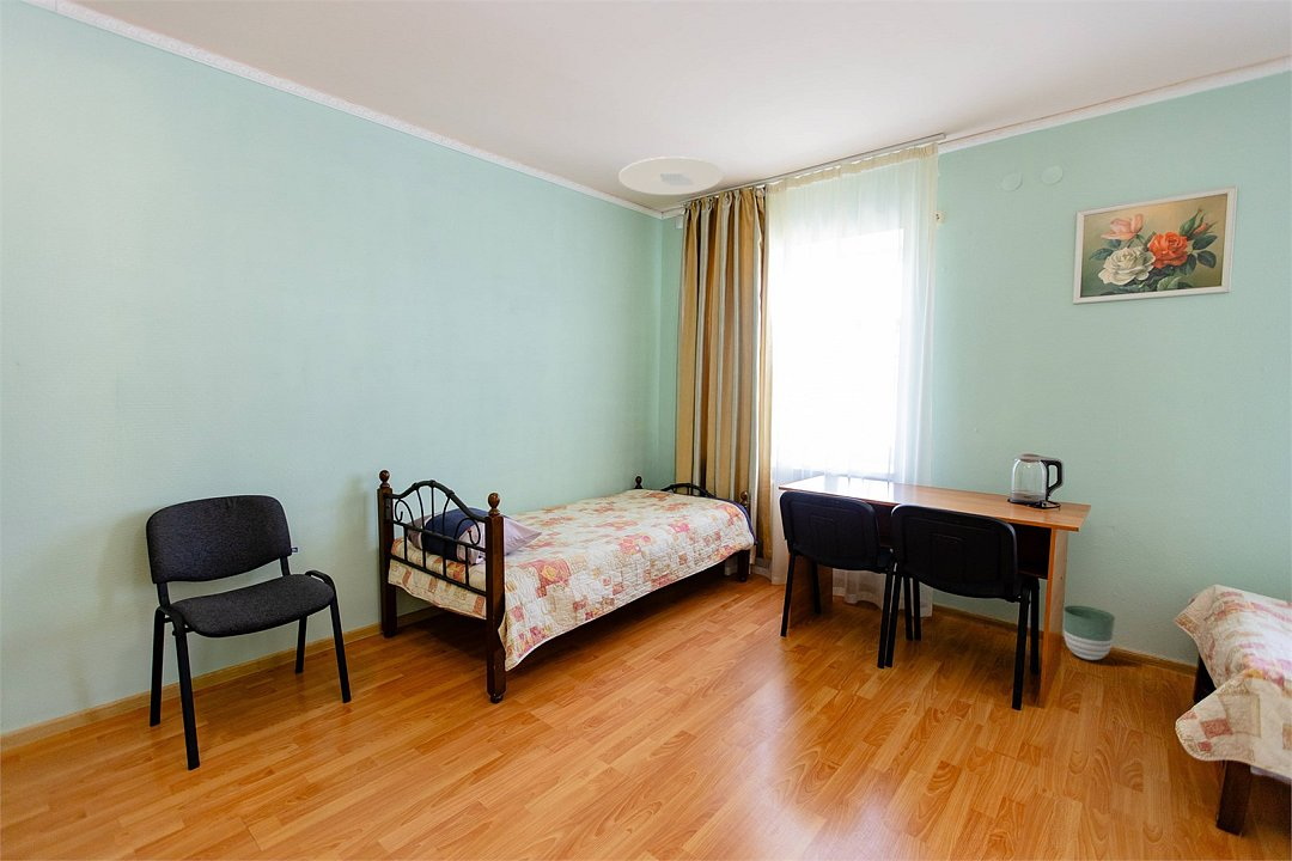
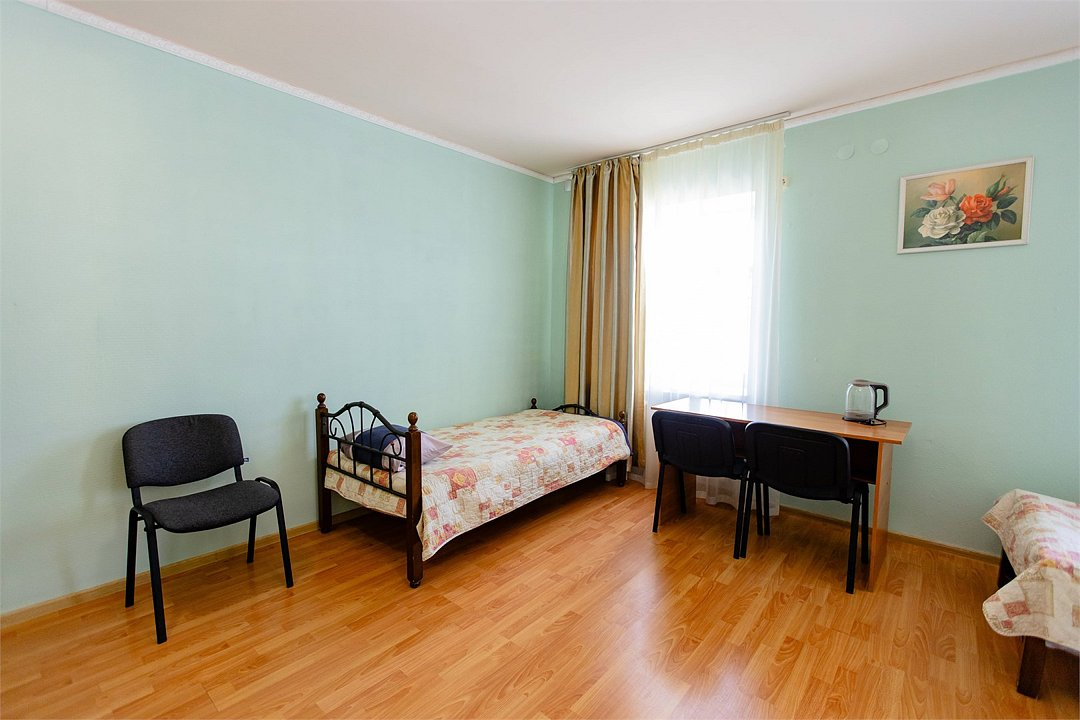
- ceiling light [617,155,724,196]
- planter [1062,605,1116,661]
